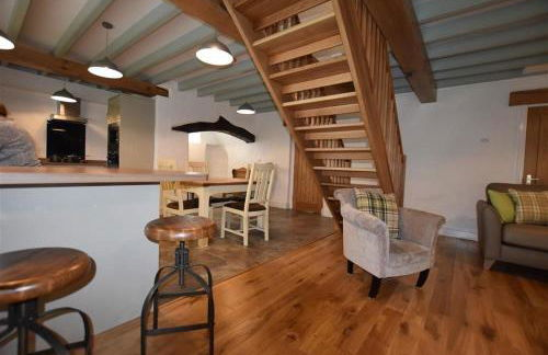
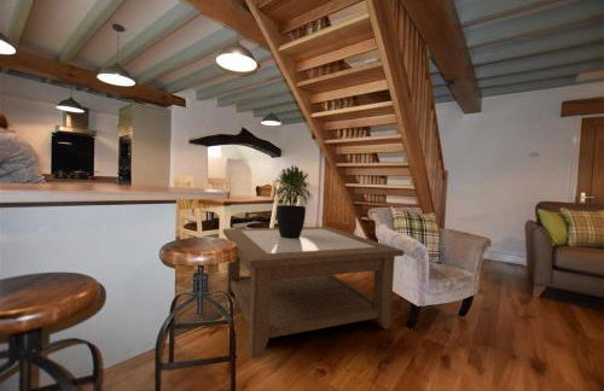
+ coffee table [222,226,405,358]
+ potted plant [272,164,315,239]
